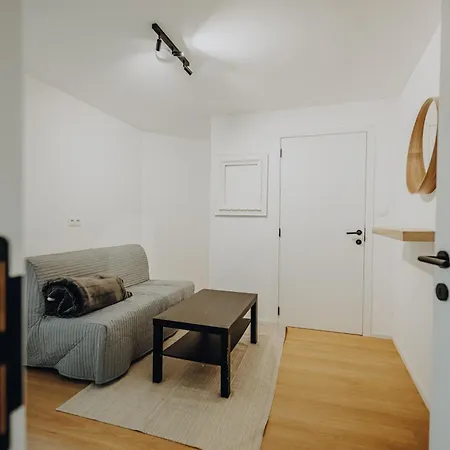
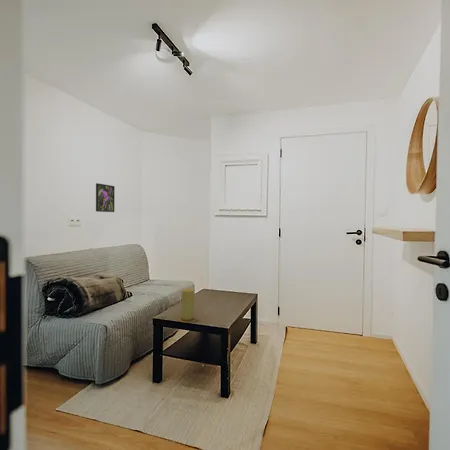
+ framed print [95,182,116,213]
+ candle [178,288,197,323]
